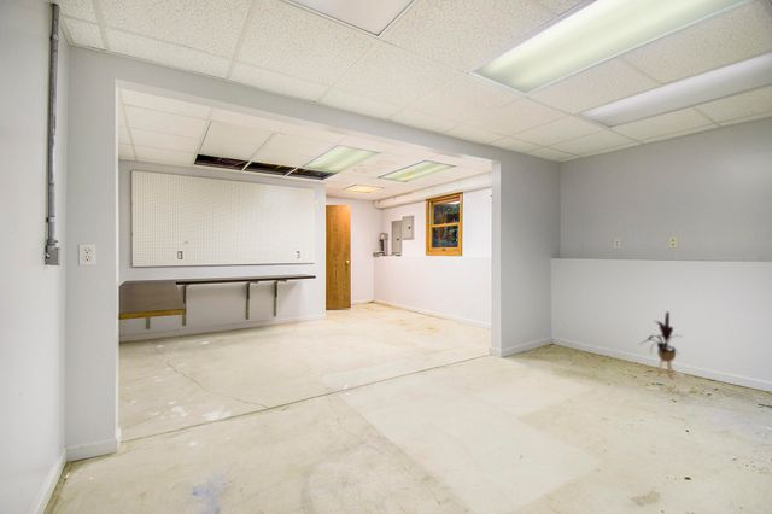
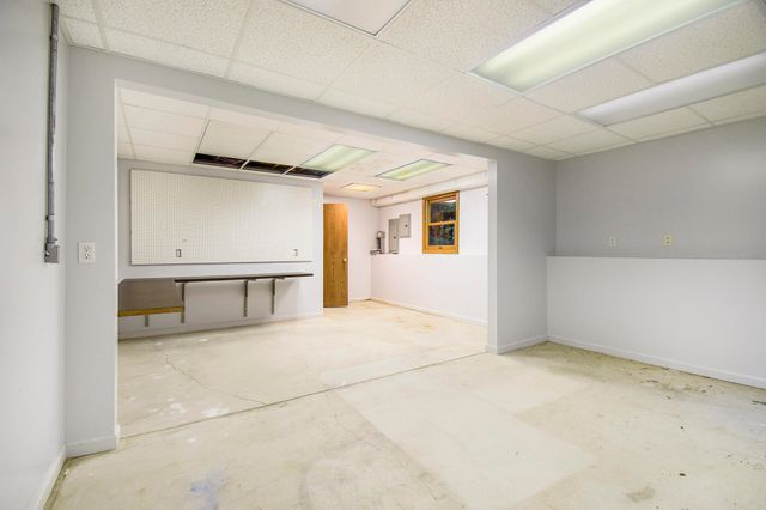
- house plant [638,310,682,380]
